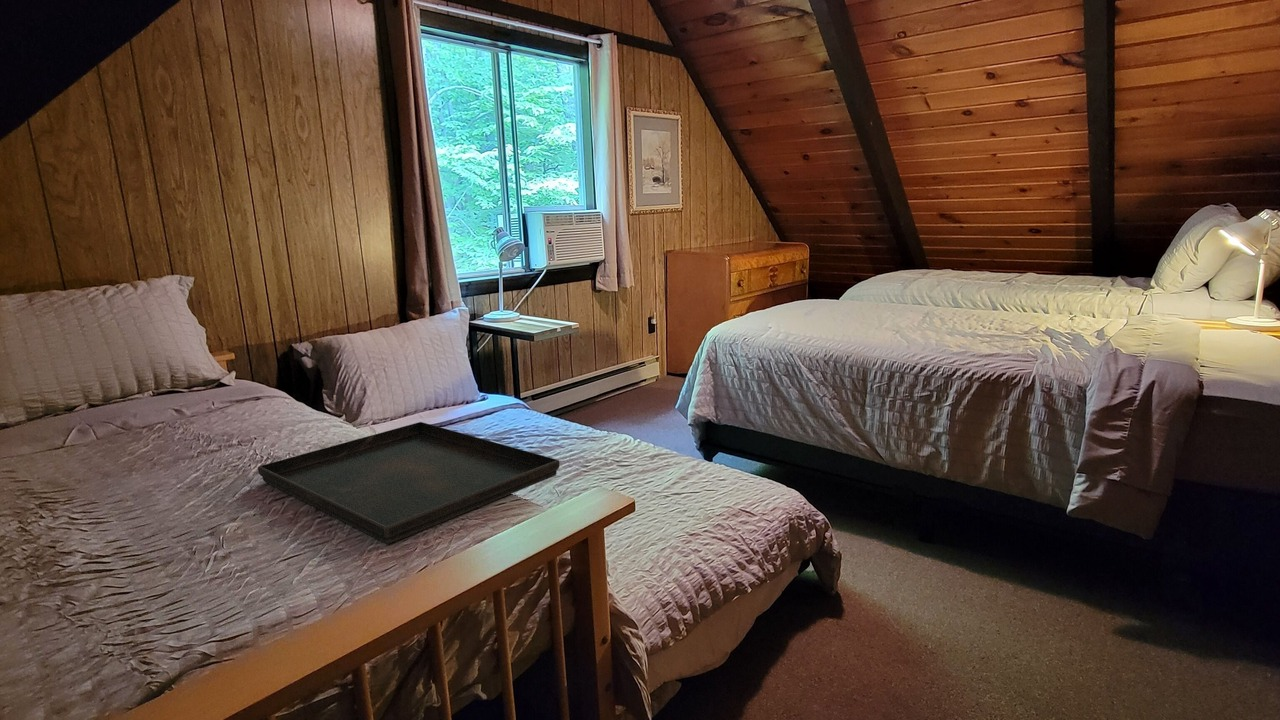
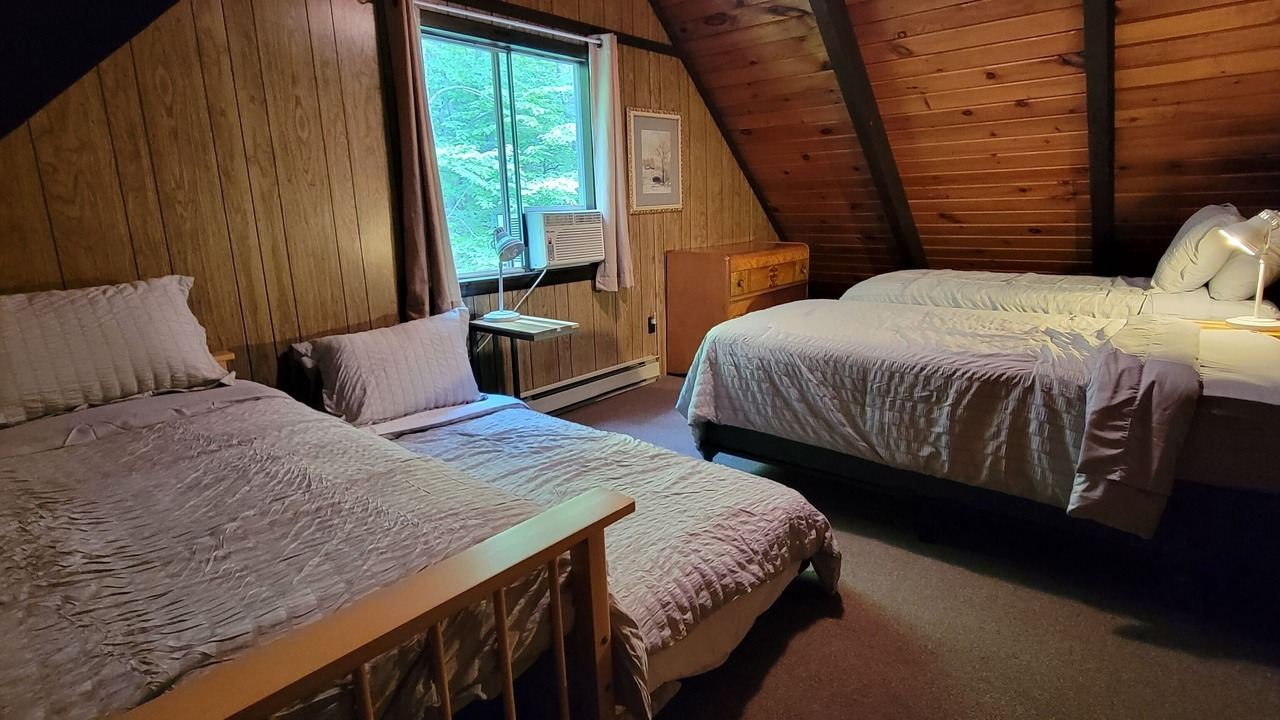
- serving tray [257,421,561,545]
